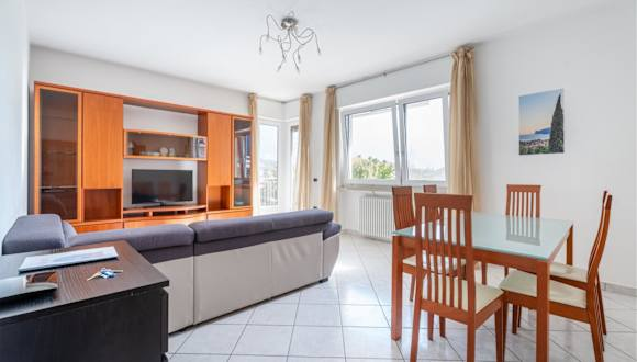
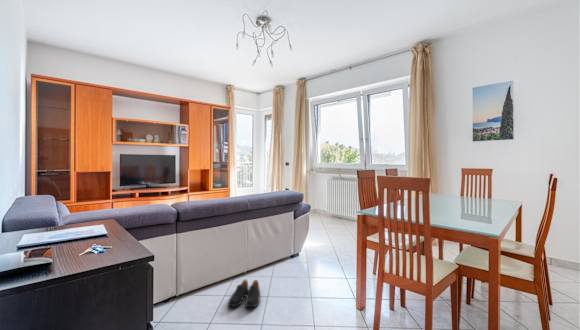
+ shoes [227,279,261,308]
